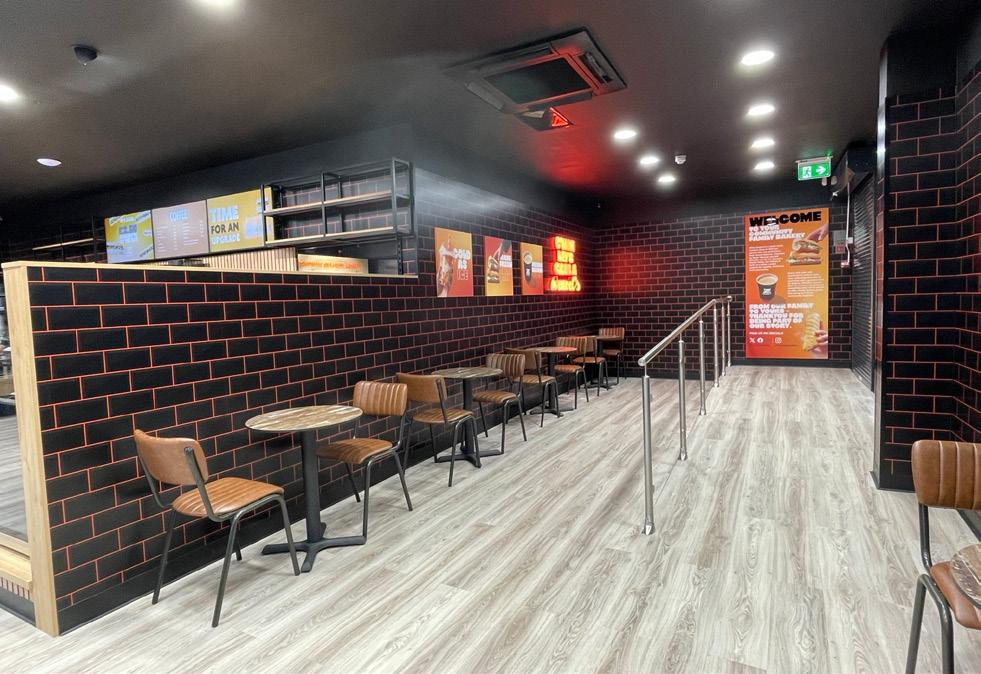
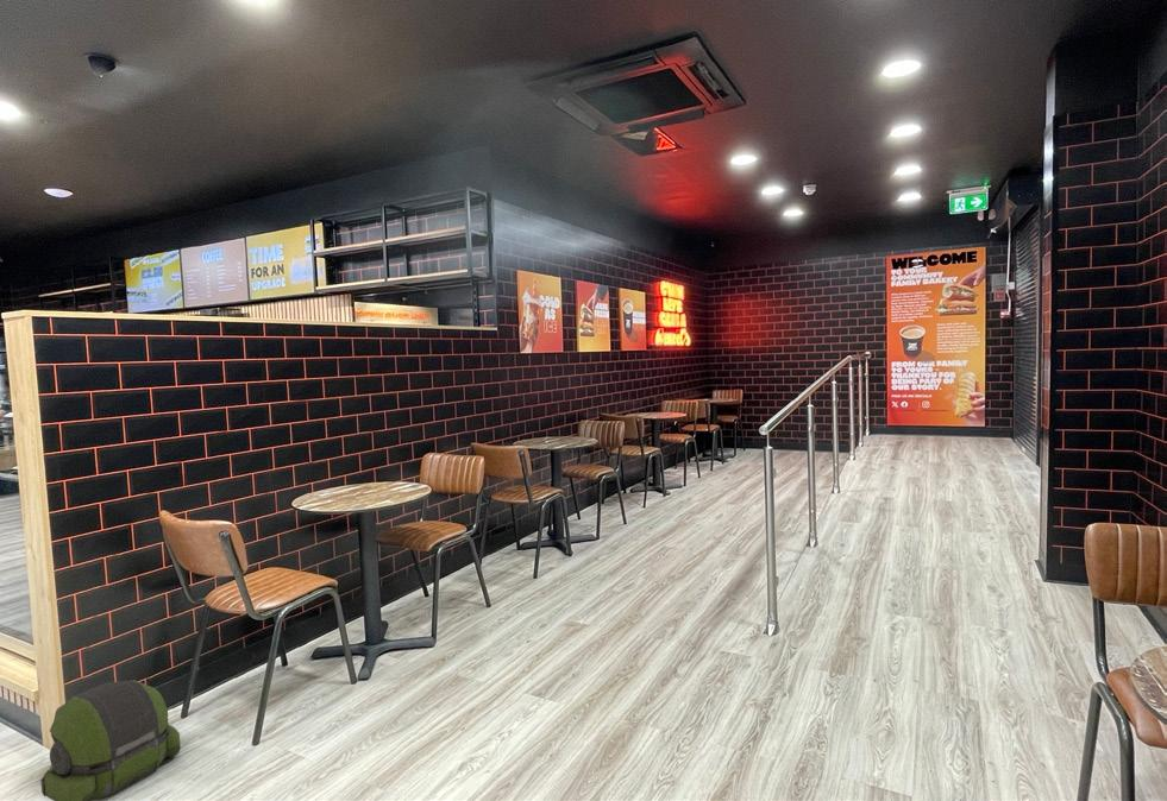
+ backpack [40,679,182,801]
